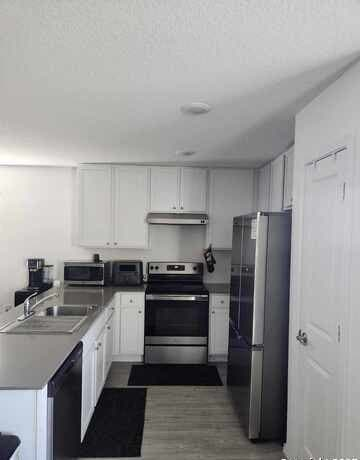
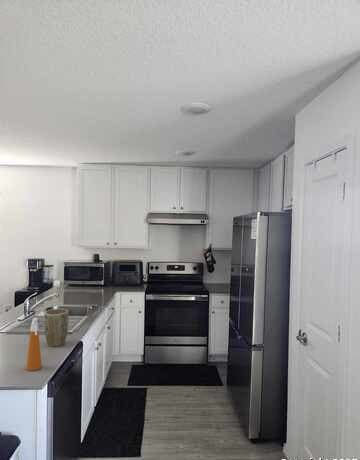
+ plant pot [44,308,69,348]
+ spray bottle [25,317,43,372]
